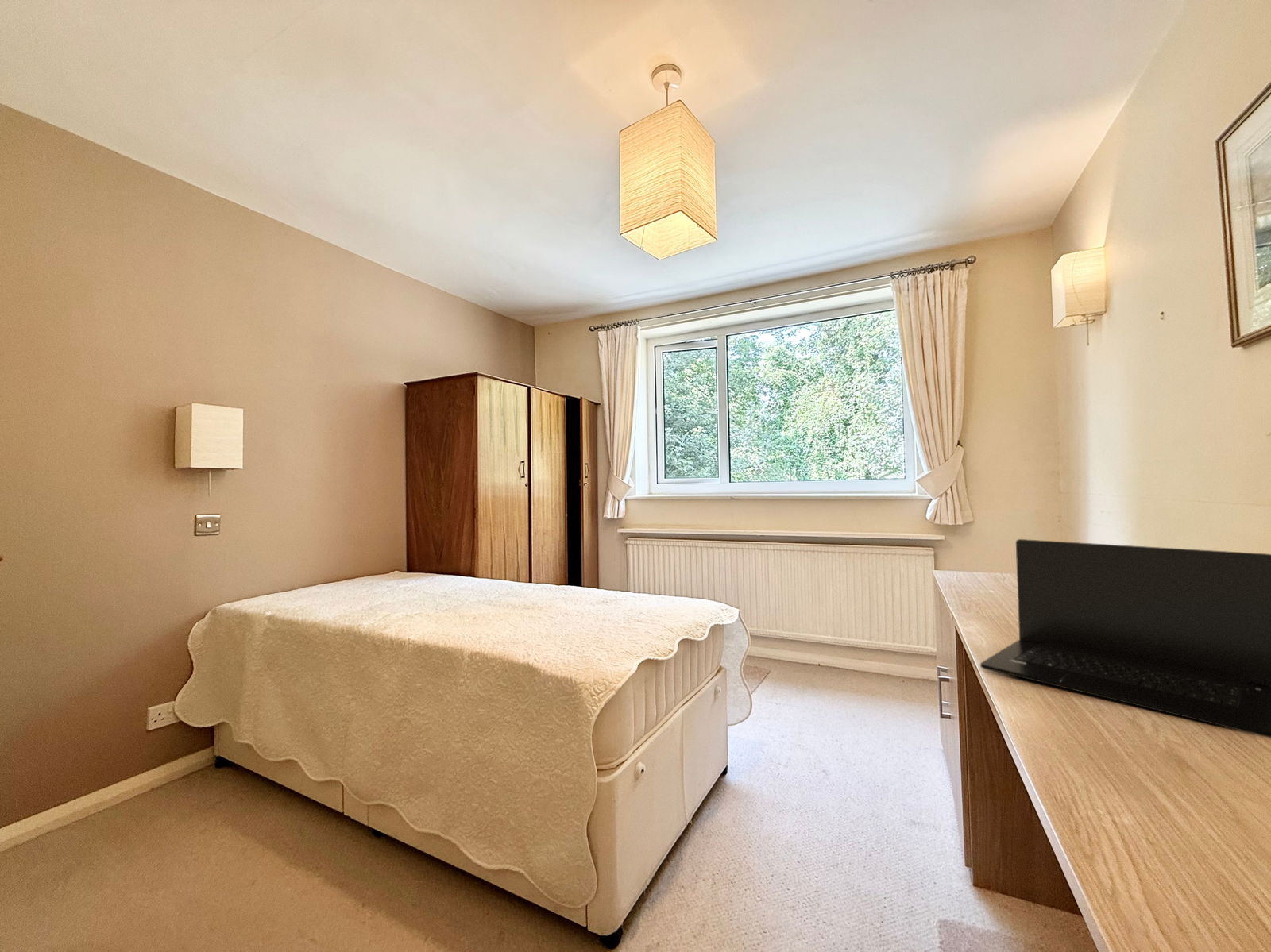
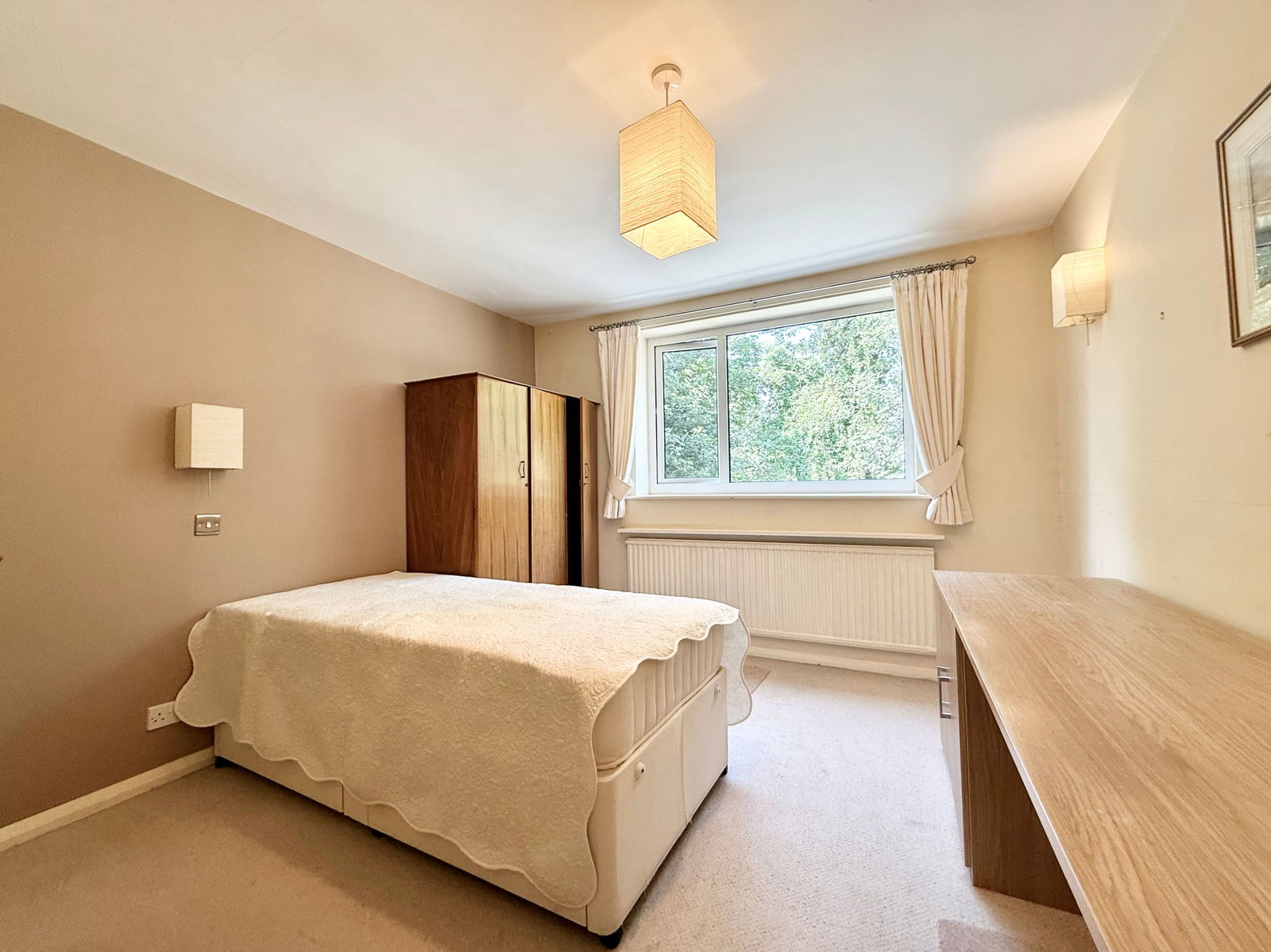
- laptop [979,538,1271,738]
